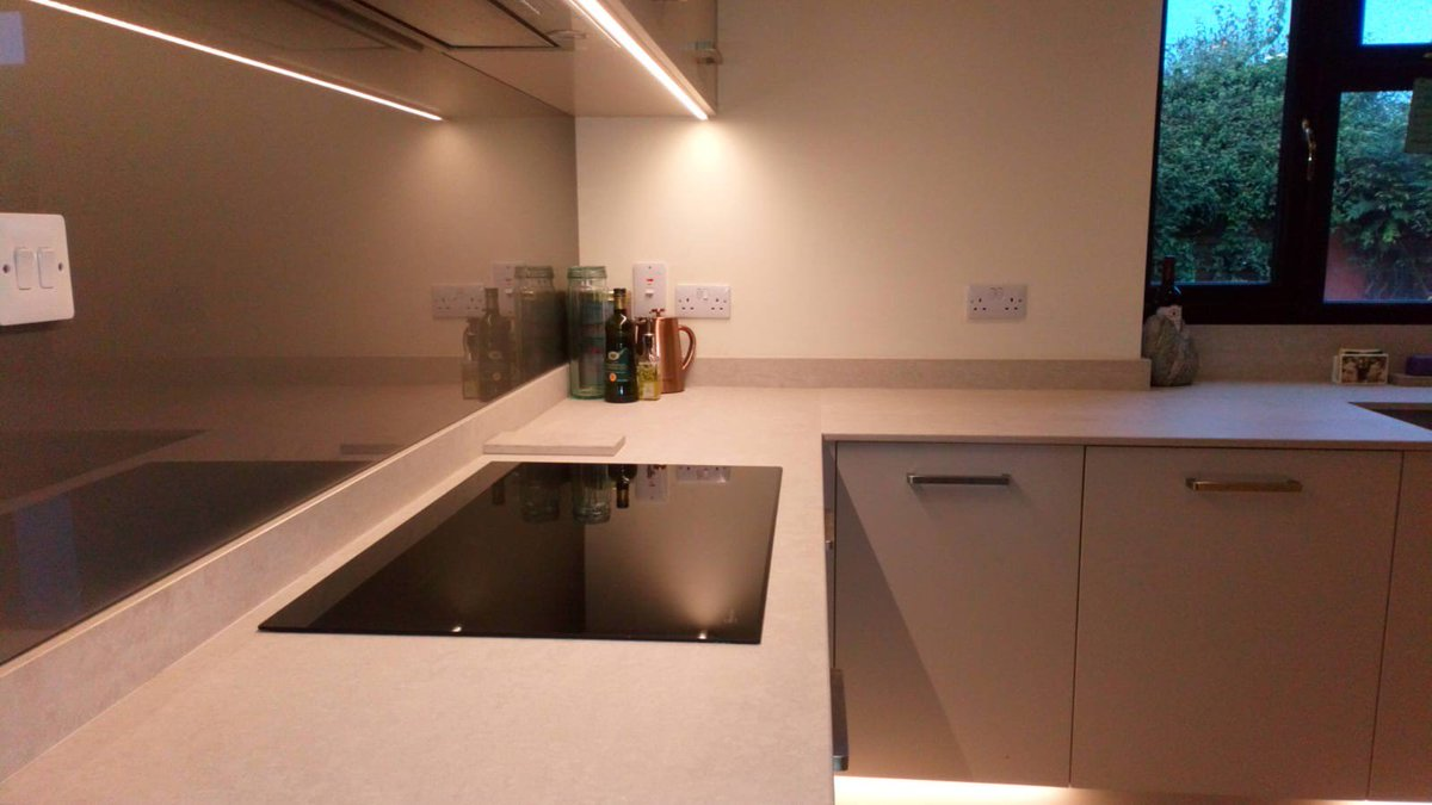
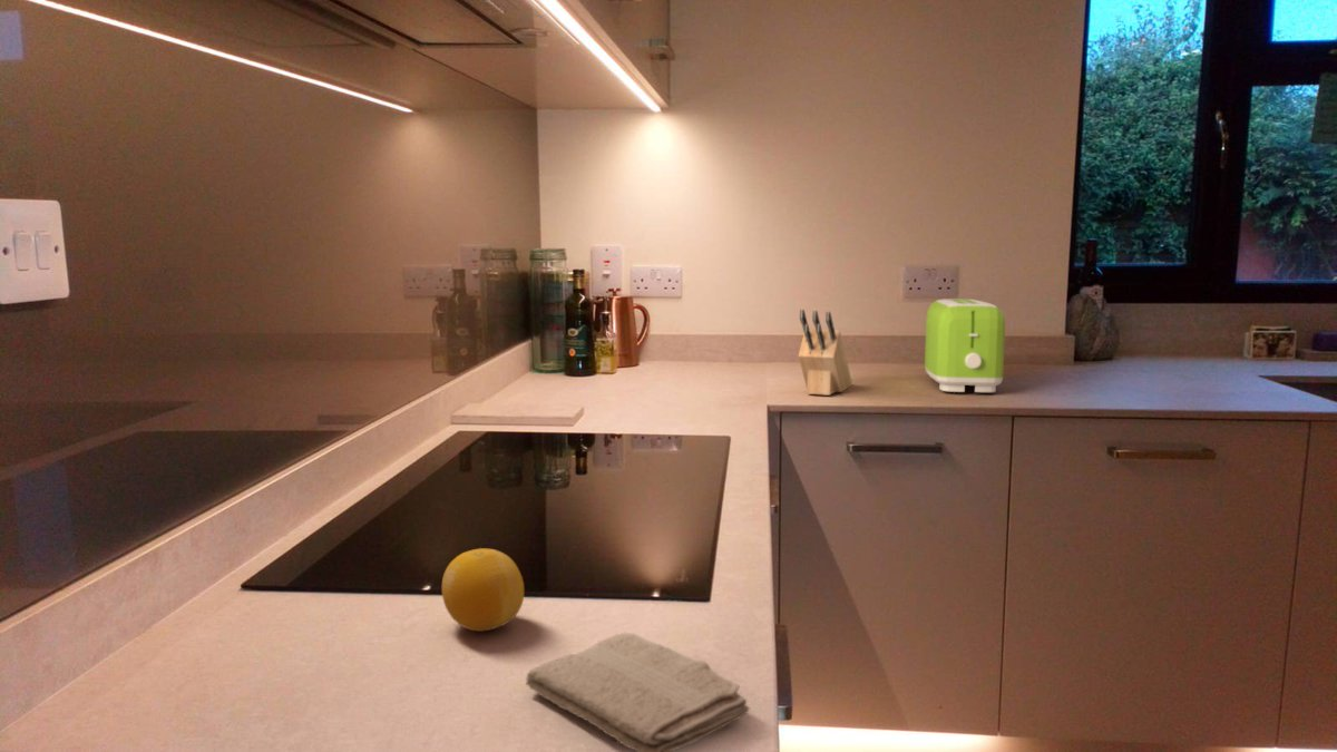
+ fruit [441,547,525,633]
+ toaster [924,299,1006,393]
+ knife block [797,309,853,397]
+ washcloth [525,632,751,752]
